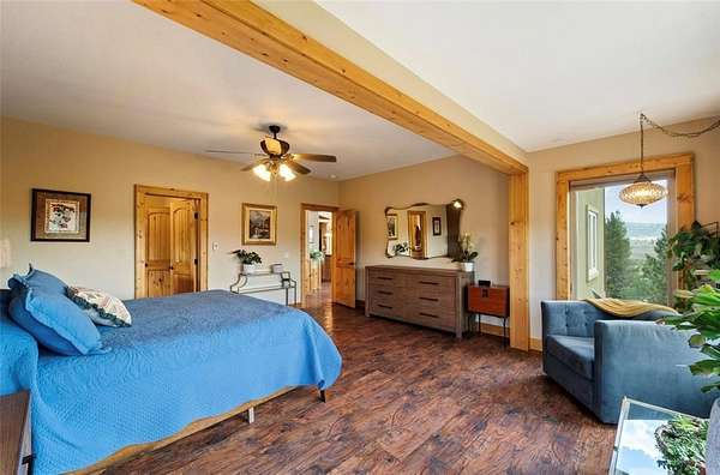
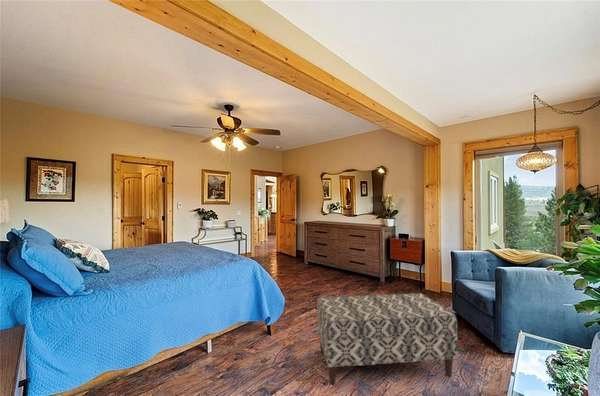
+ bench [316,292,458,386]
